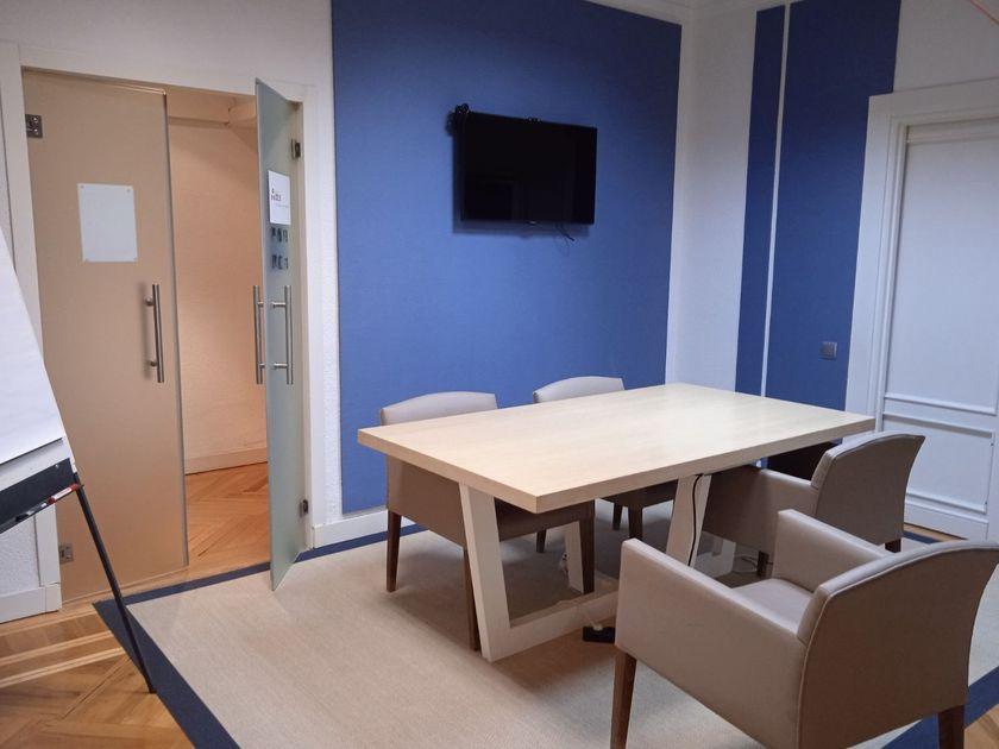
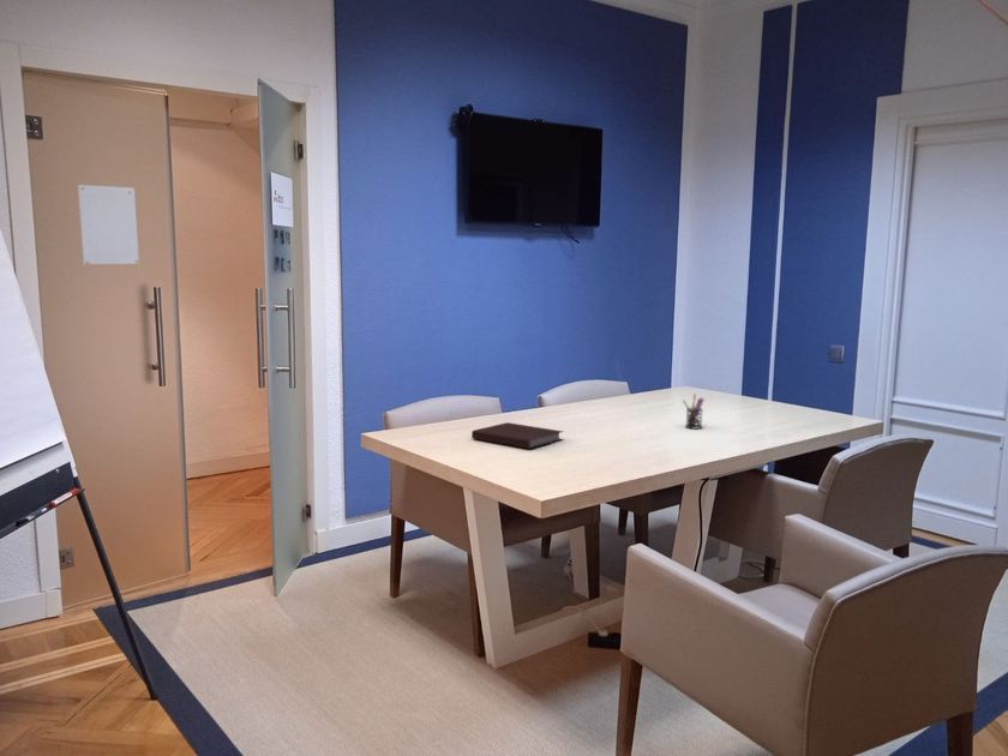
+ notebook [470,421,565,450]
+ pen holder [682,392,706,430]
